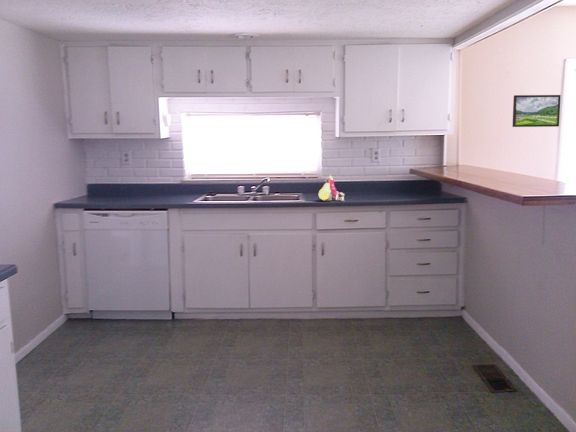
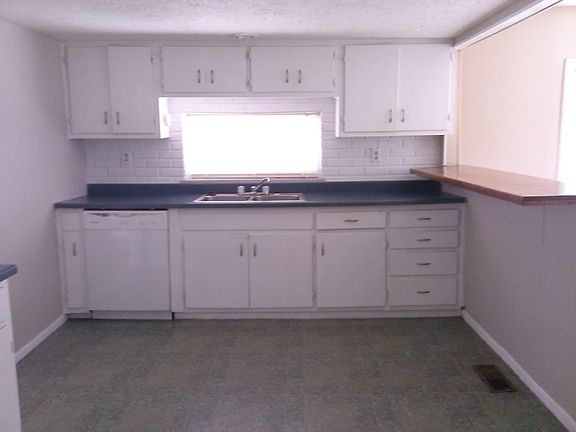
- fruit [318,173,346,202]
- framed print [511,94,562,128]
